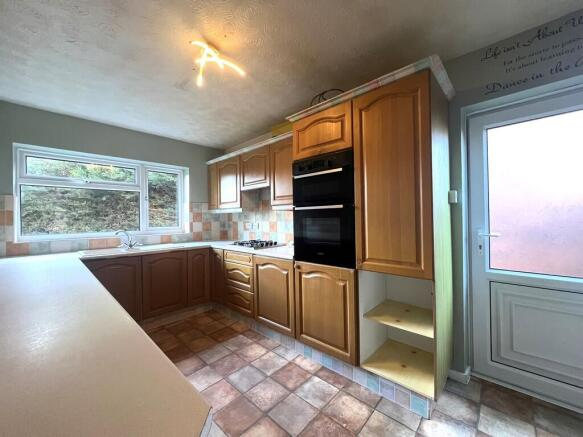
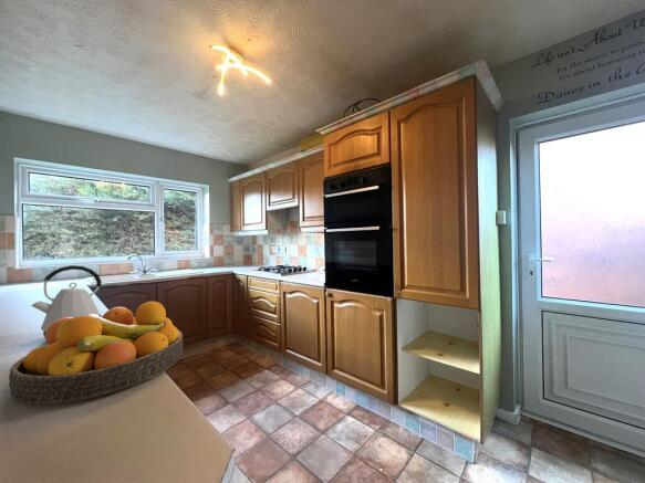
+ kettle [30,264,103,338]
+ fruit bowl [8,301,184,405]
